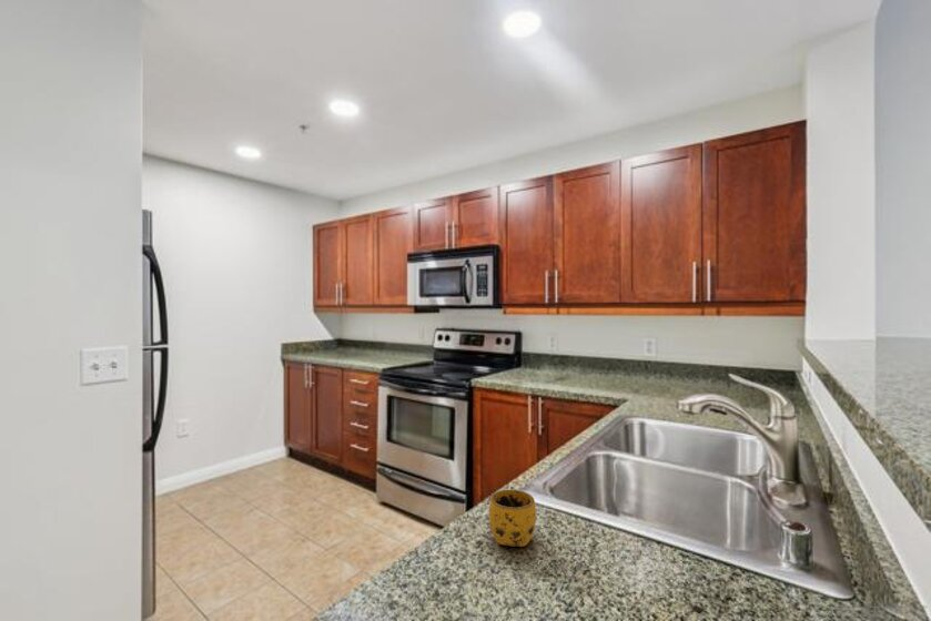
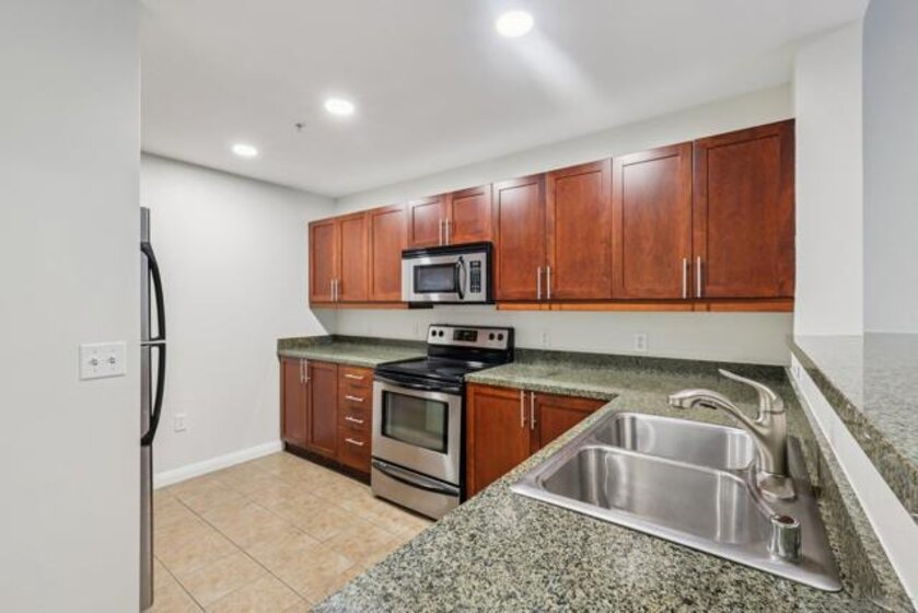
- mug [488,489,537,548]
